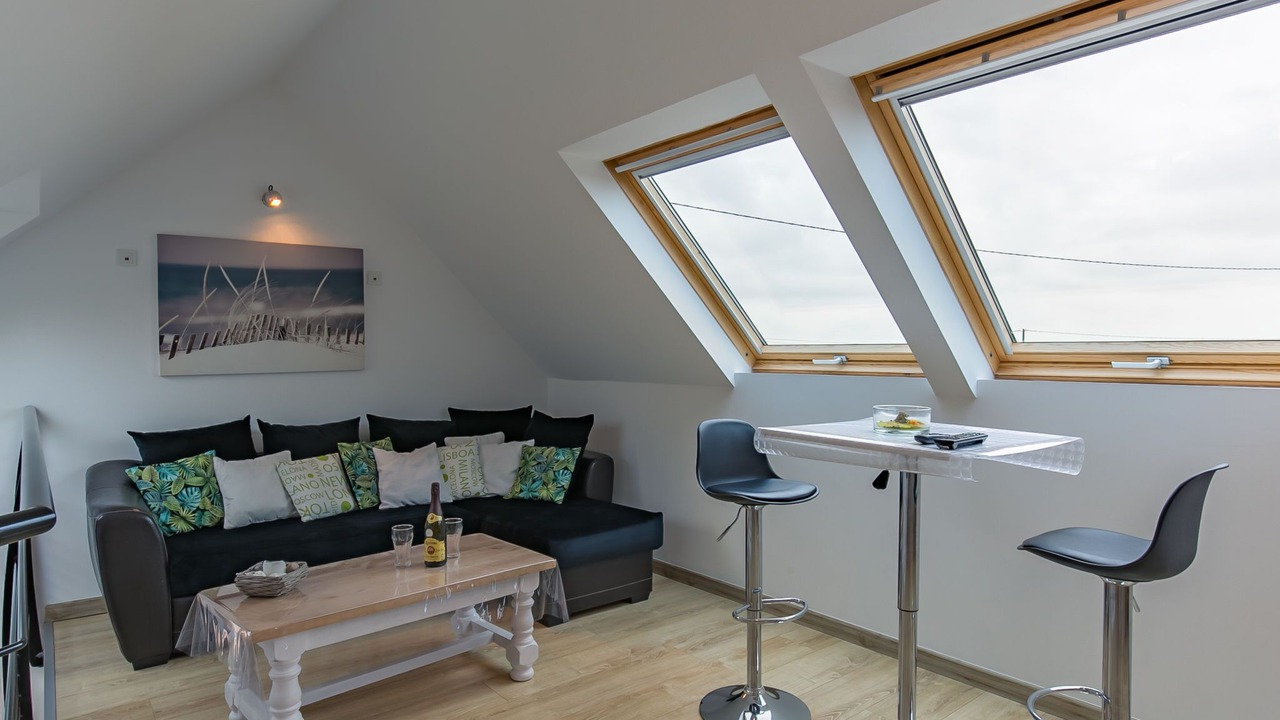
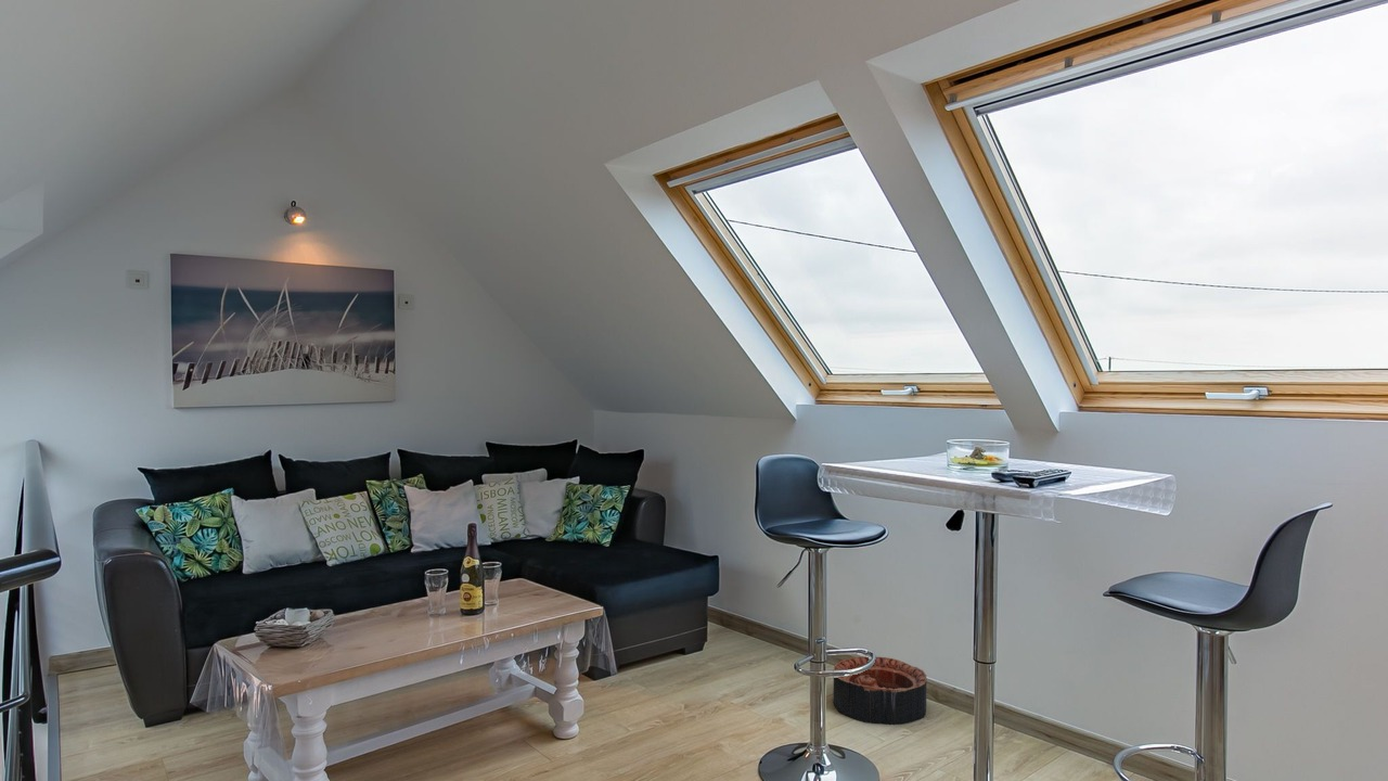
+ basket [833,655,927,726]
